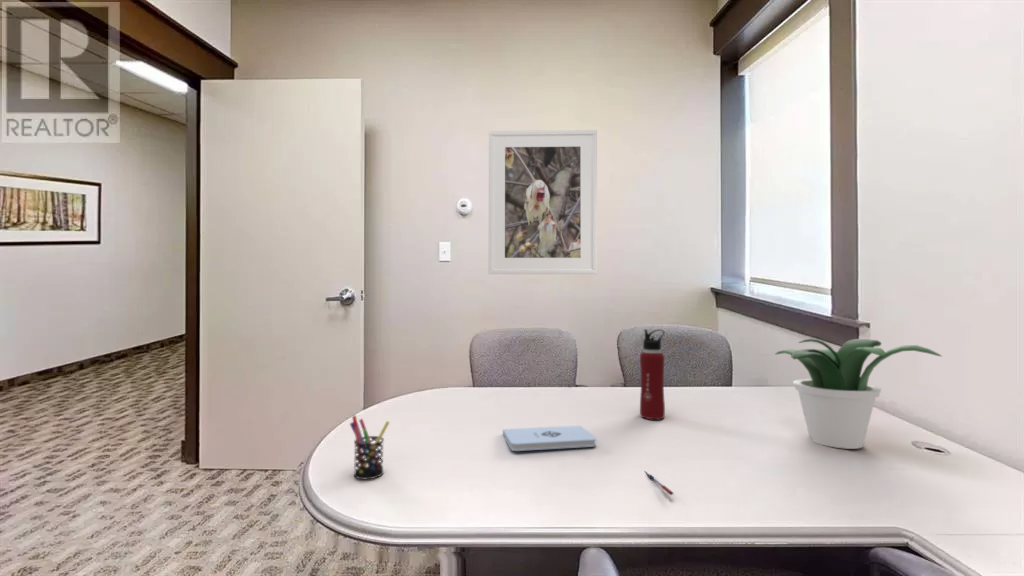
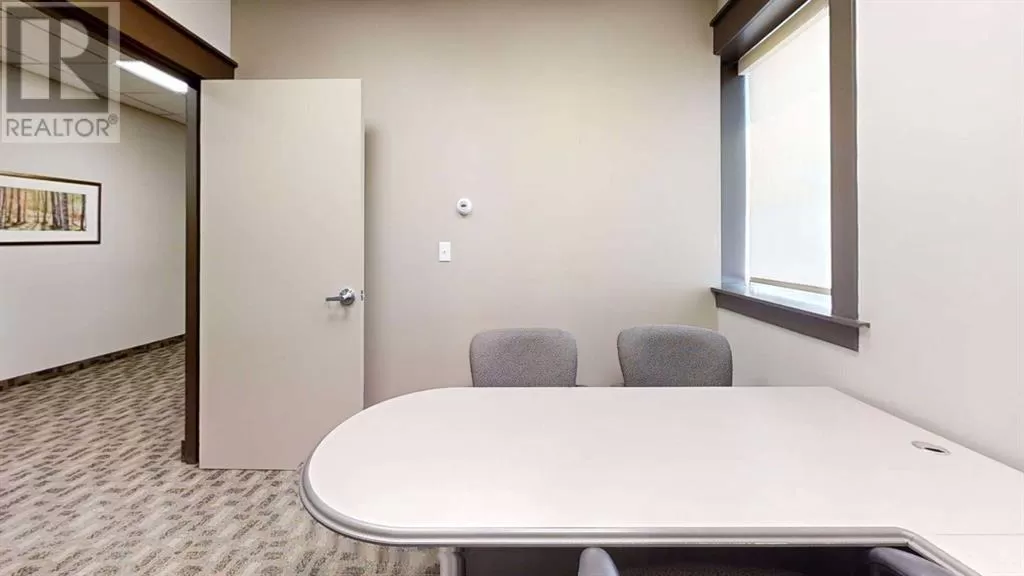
- water bottle [639,328,666,421]
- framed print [487,129,598,275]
- potted plant [774,337,942,450]
- pen [644,470,675,496]
- pen holder [349,414,391,480]
- notepad [502,424,597,452]
